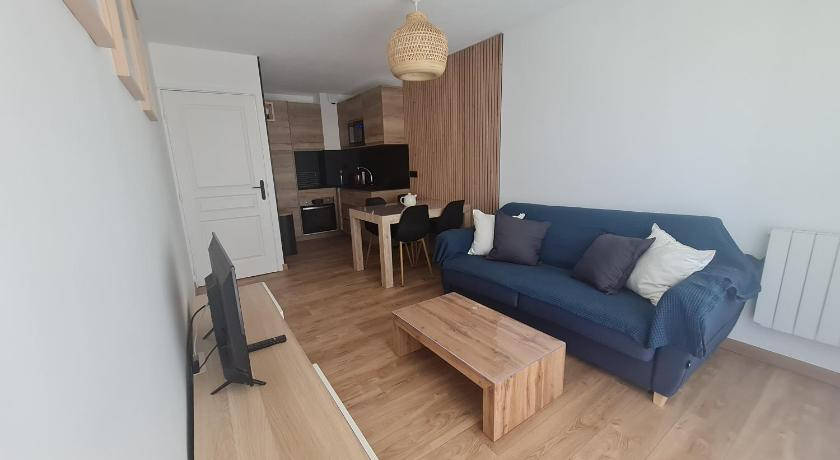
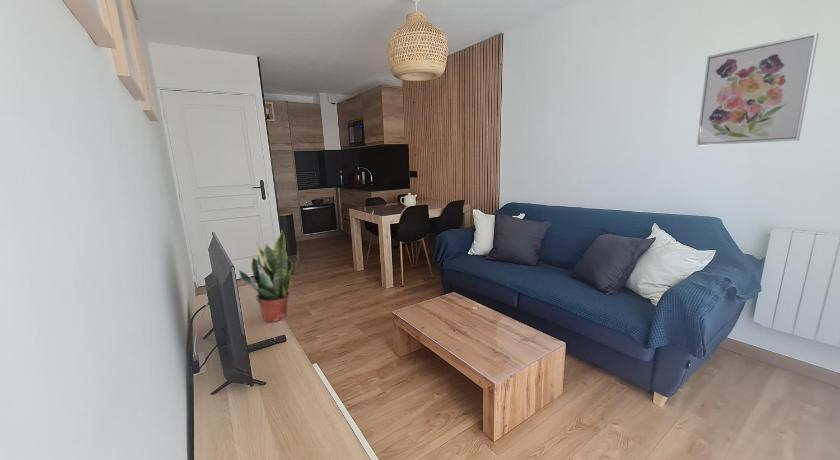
+ potted plant [238,228,300,323]
+ wall art [696,31,820,146]
